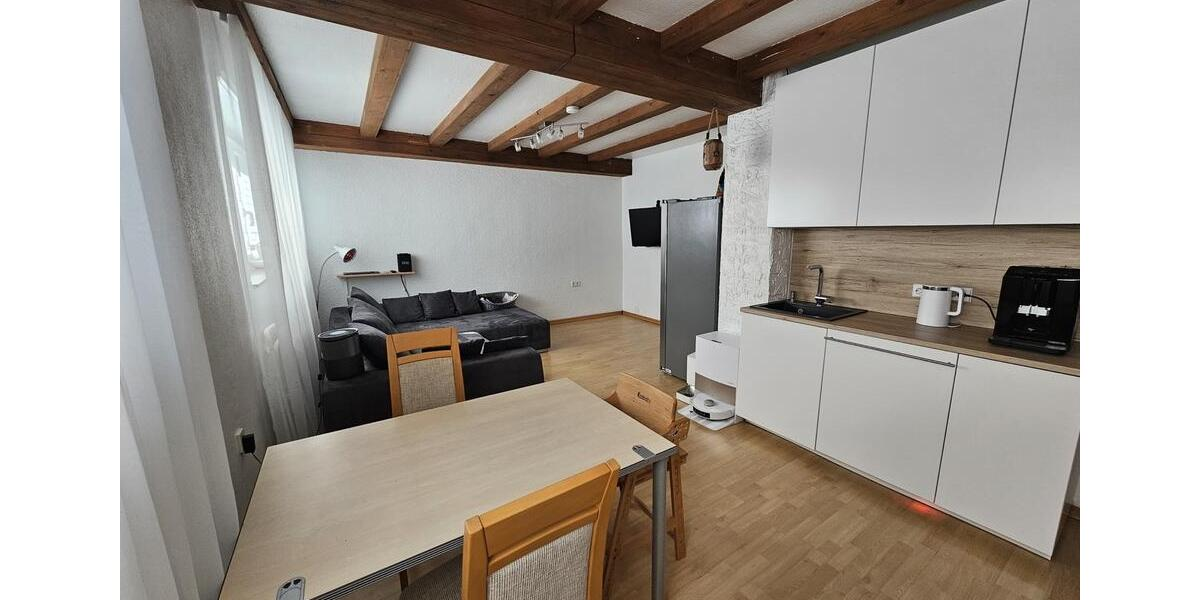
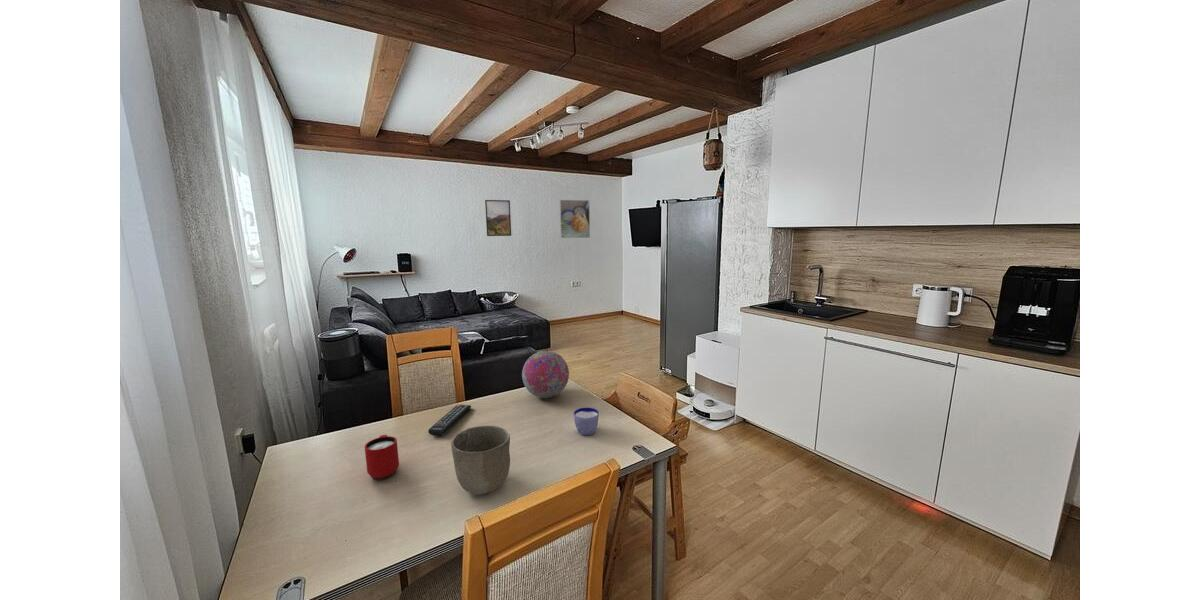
+ mug [364,434,400,481]
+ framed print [558,199,591,239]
+ cup [573,407,600,436]
+ decorative ball [521,350,570,399]
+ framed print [484,199,512,237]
+ bowl [450,425,511,496]
+ remote control [427,404,472,437]
